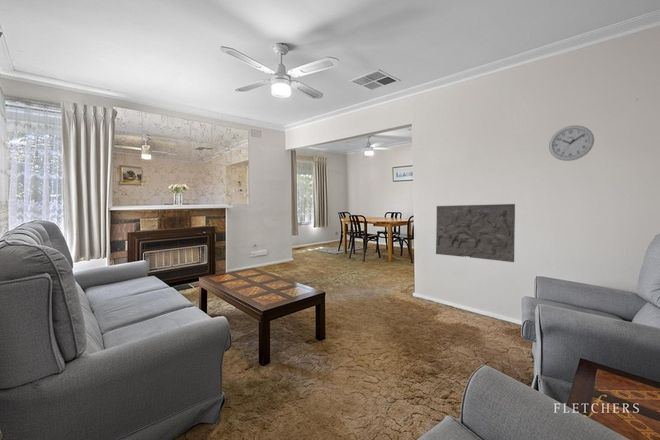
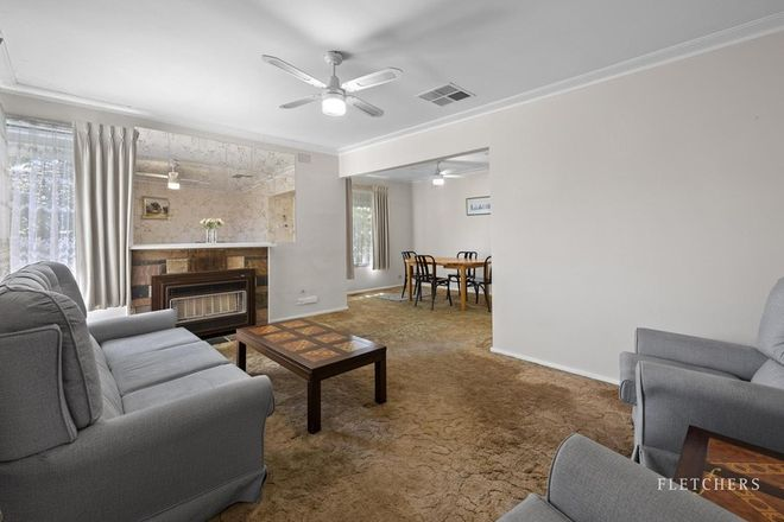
- relief panel [435,203,516,263]
- wall clock [548,124,595,162]
